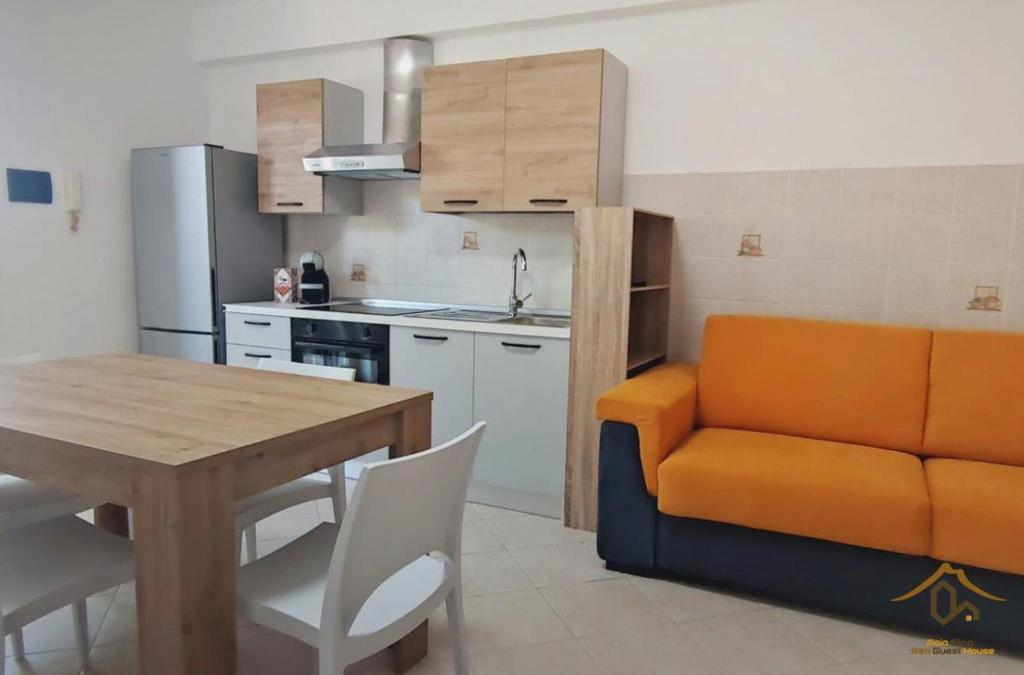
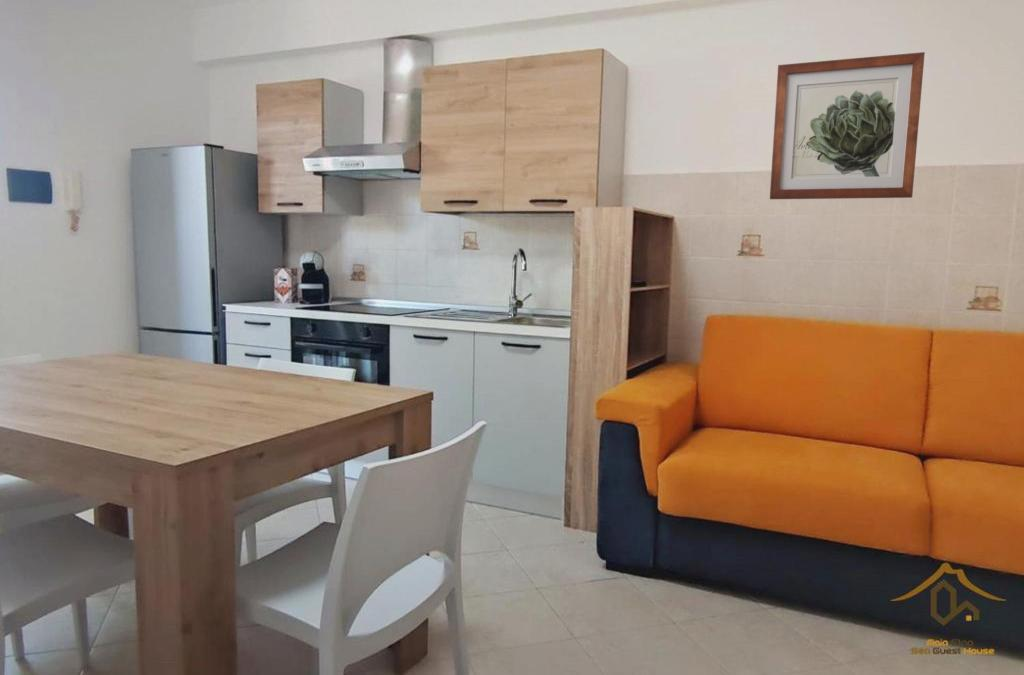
+ wall art [769,51,926,200]
